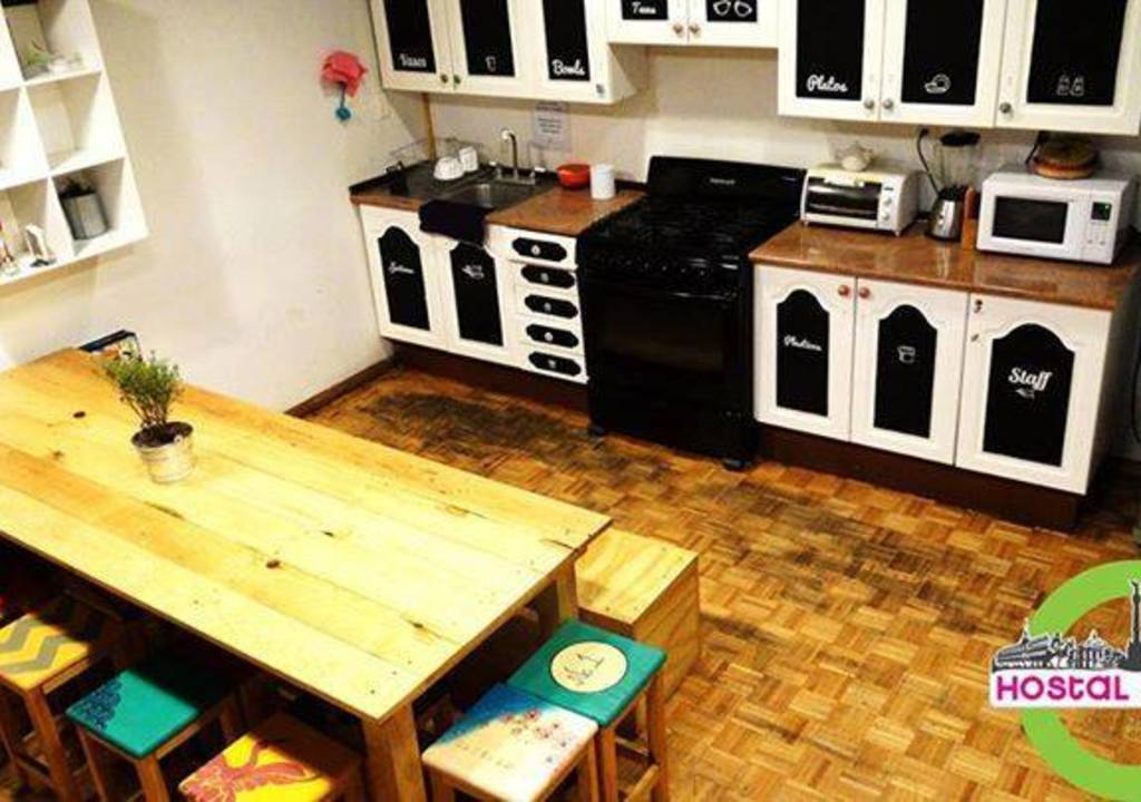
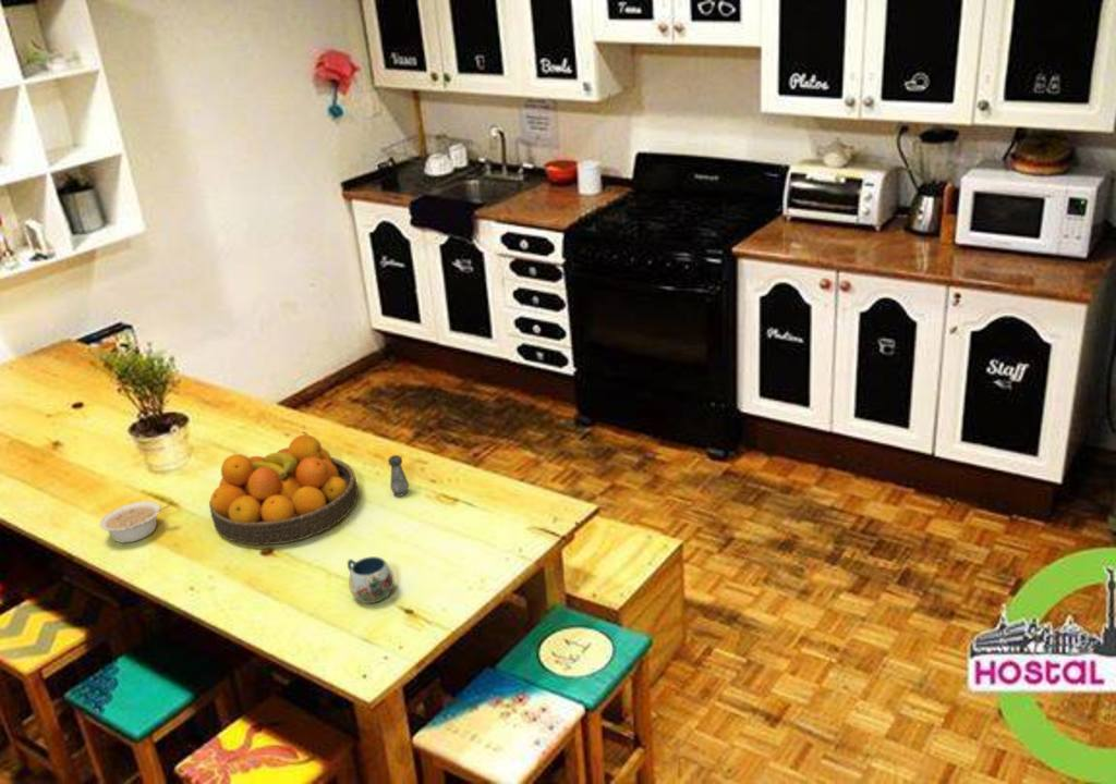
+ fruit bowl [208,430,360,547]
+ mug [347,555,396,604]
+ salt shaker [387,454,410,498]
+ legume [99,500,172,544]
